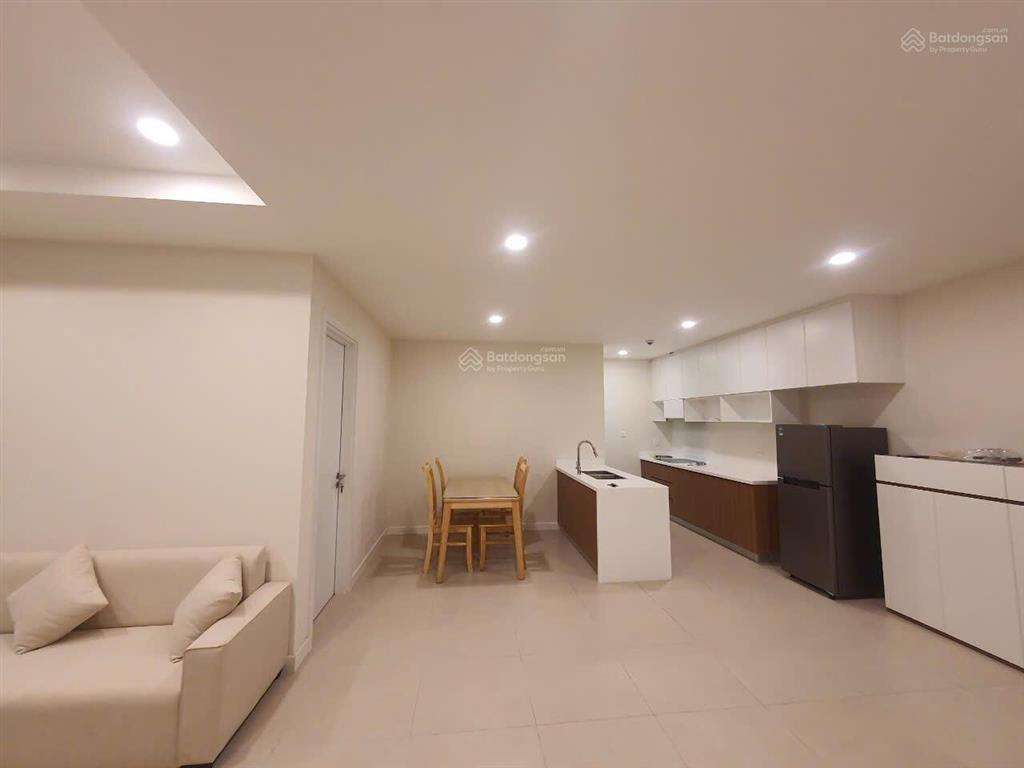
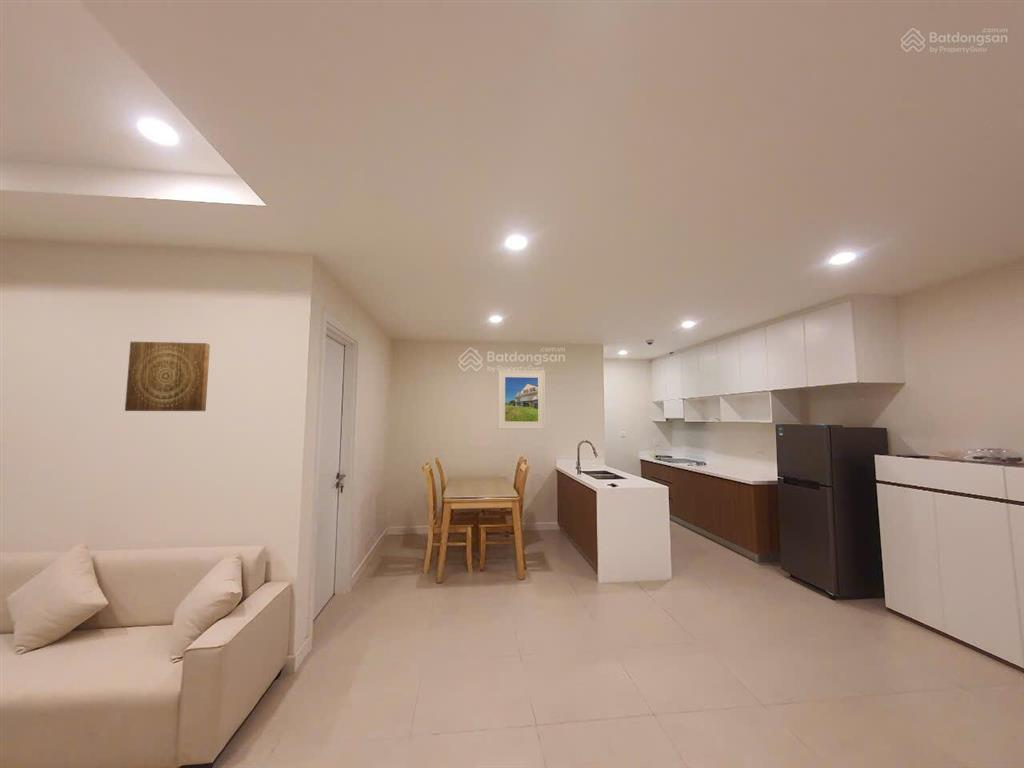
+ wall art [124,341,211,412]
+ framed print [497,369,546,430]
